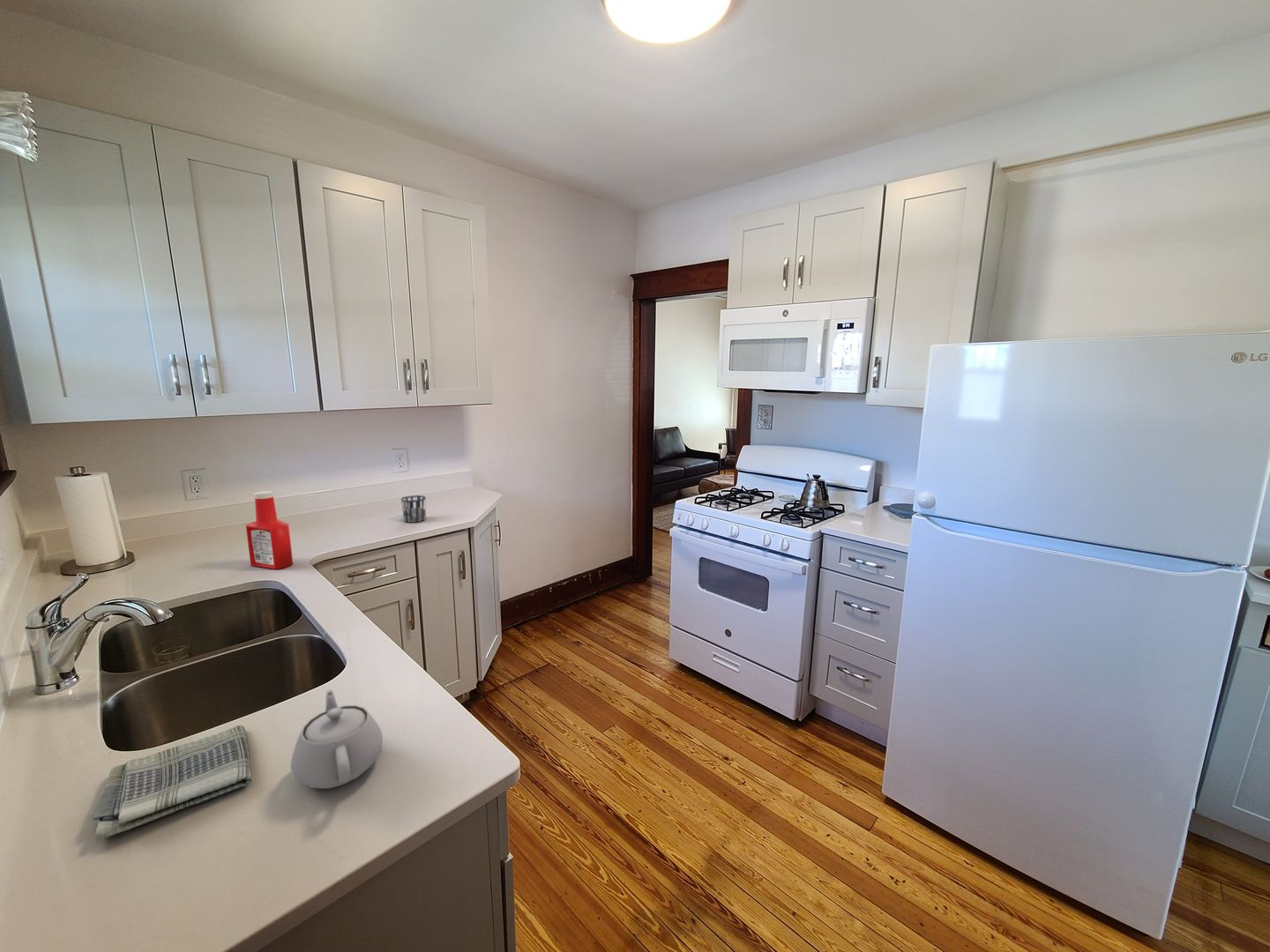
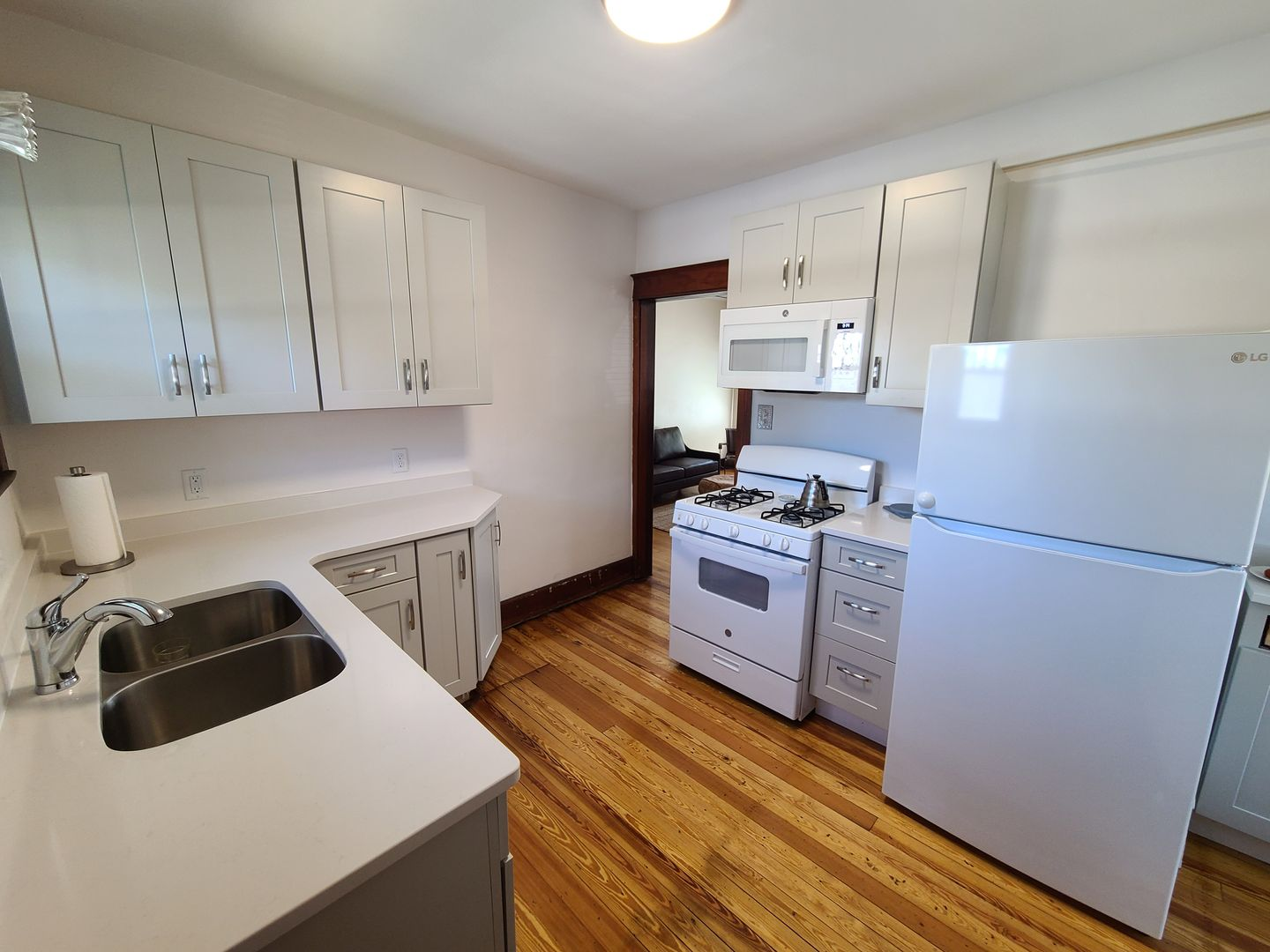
- soap bottle [245,490,294,570]
- teapot [289,689,384,790]
- cup [400,495,427,524]
- dish towel [92,725,253,842]
